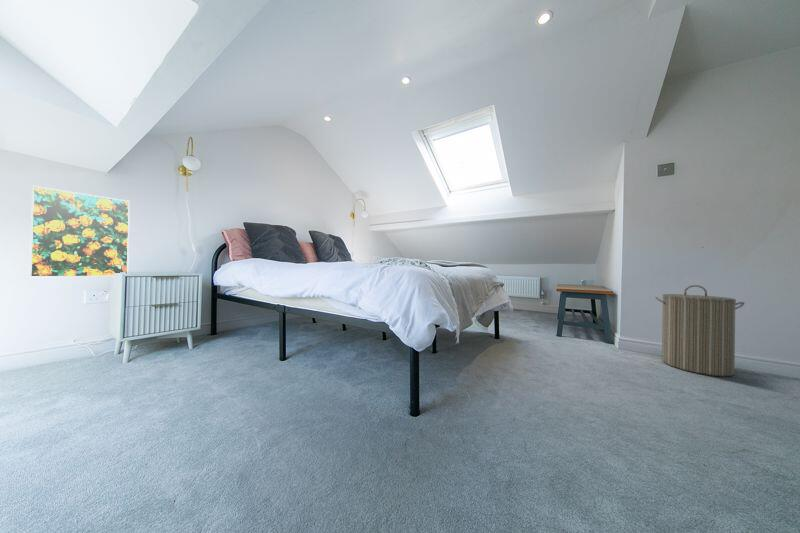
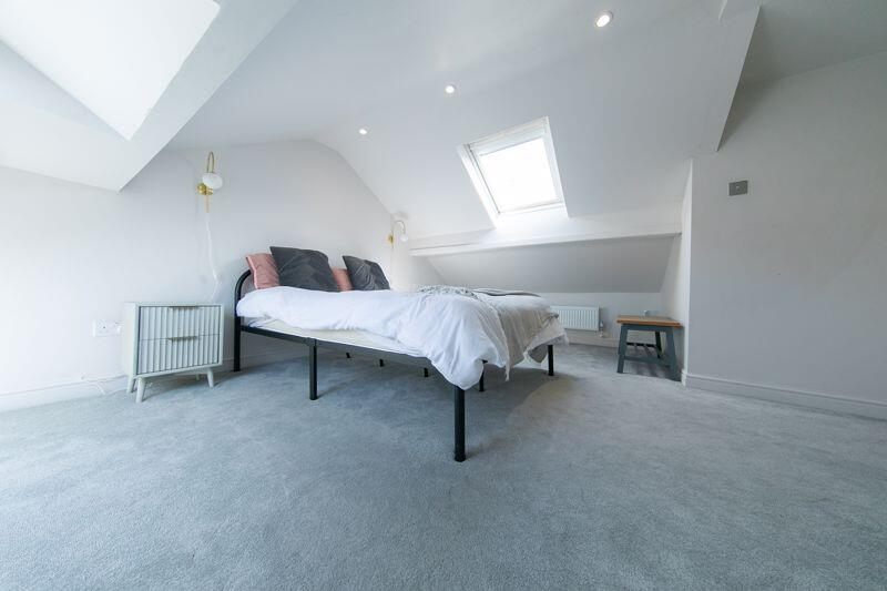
- laundry hamper [654,284,746,377]
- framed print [29,185,131,278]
